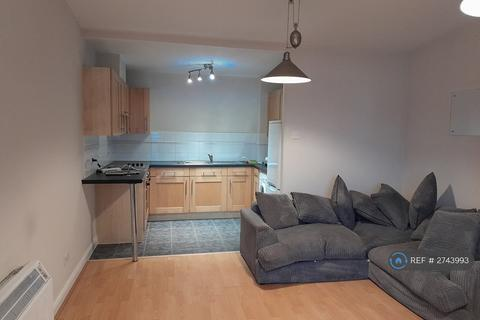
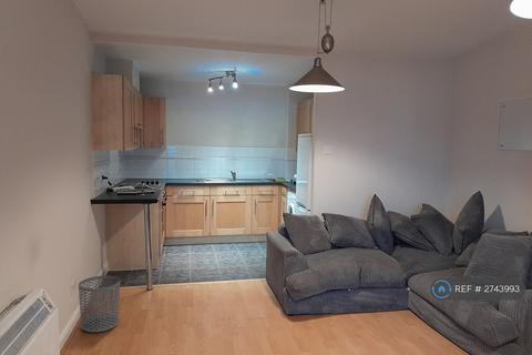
+ waste bin [78,275,121,334]
